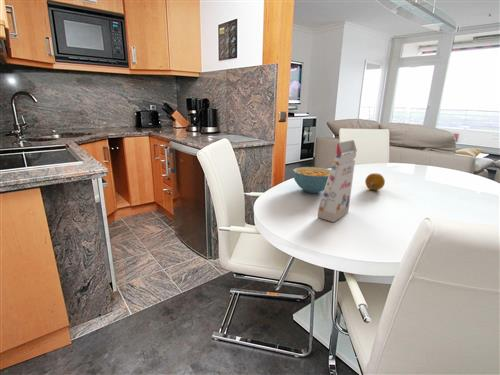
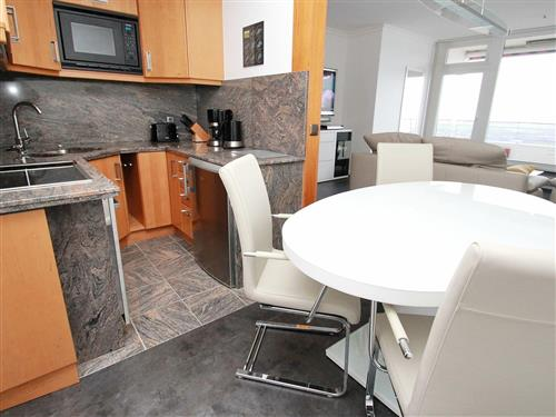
- cereal bowl [292,166,331,194]
- gift box [317,139,358,223]
- fruit [364,172,386,191]
